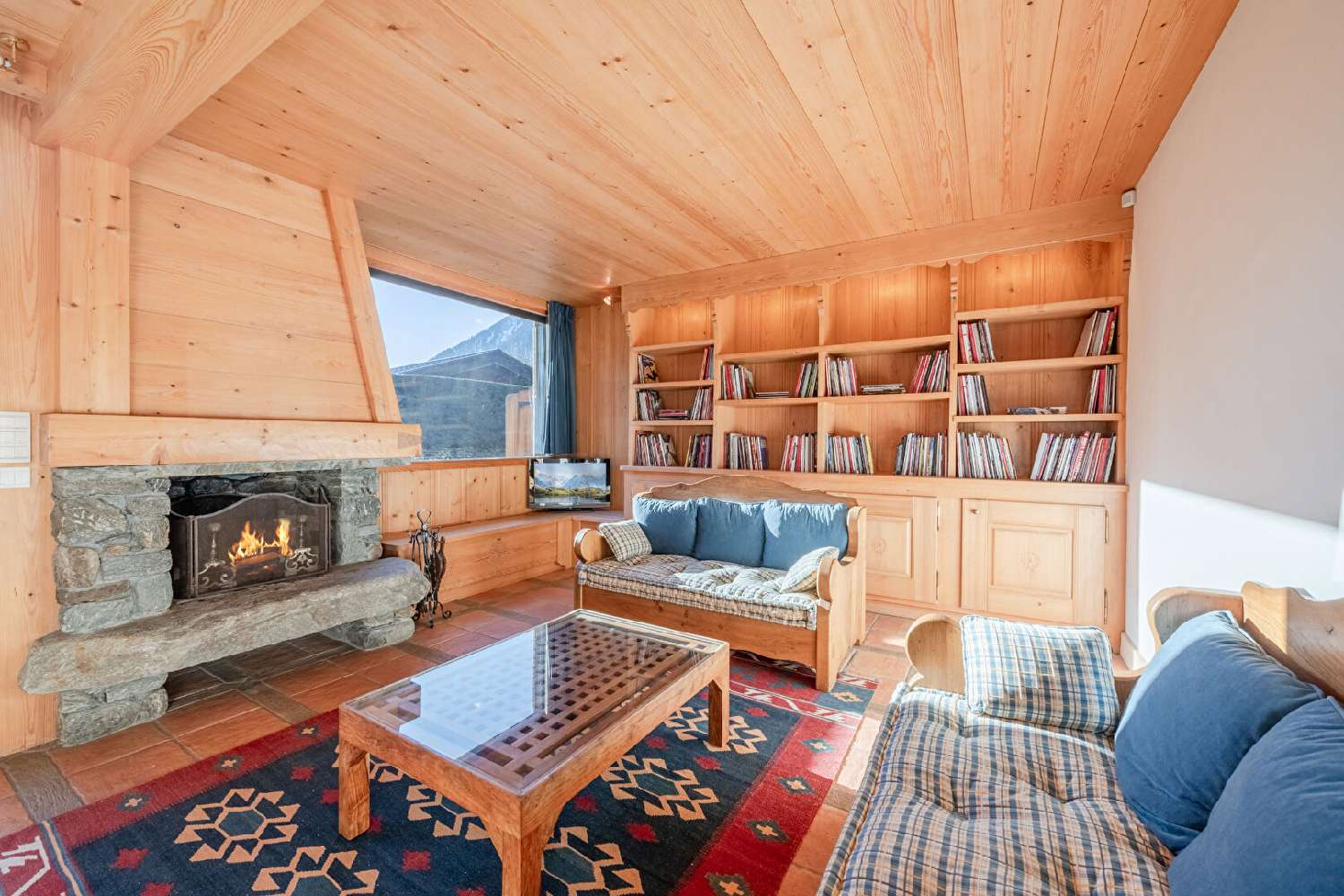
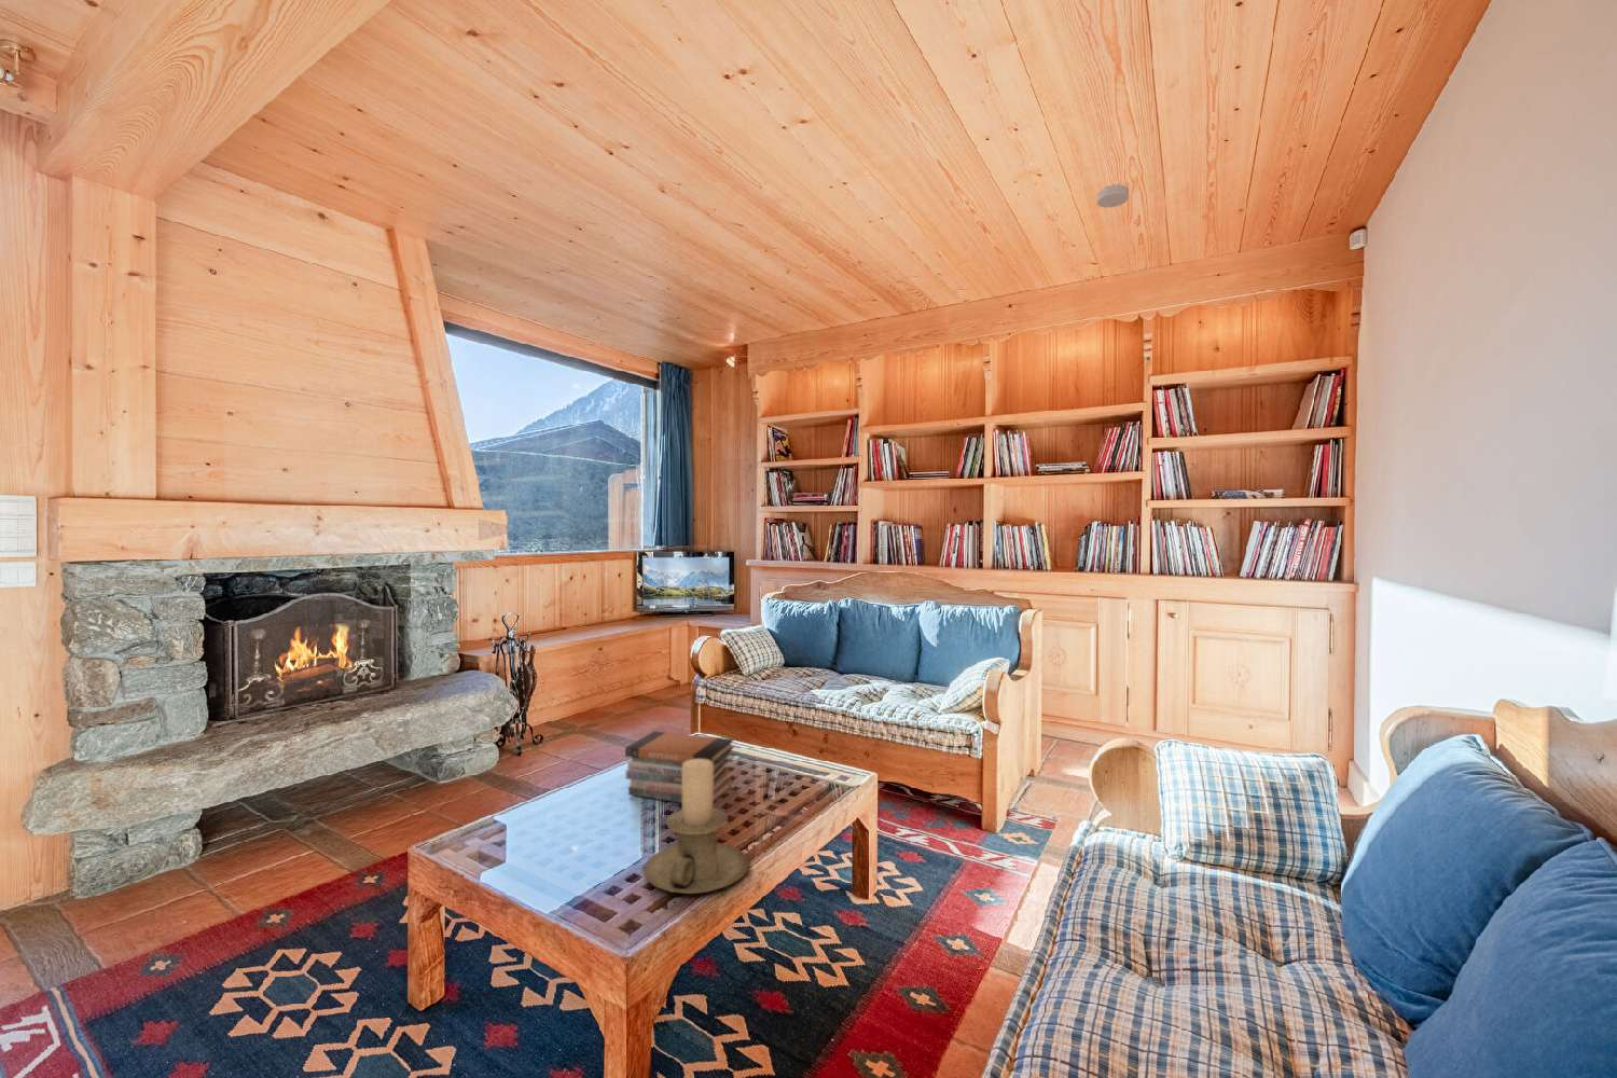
+ smoke detector [1096,183,1130,208]
+ candle holder [642,759,751,895]
+ book stack [624,730,735,804]
